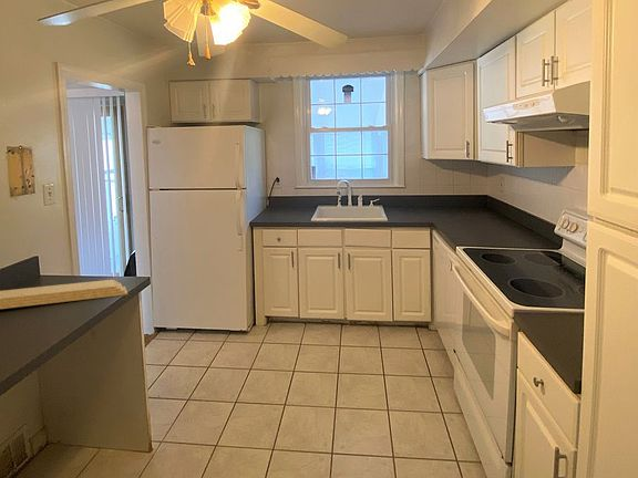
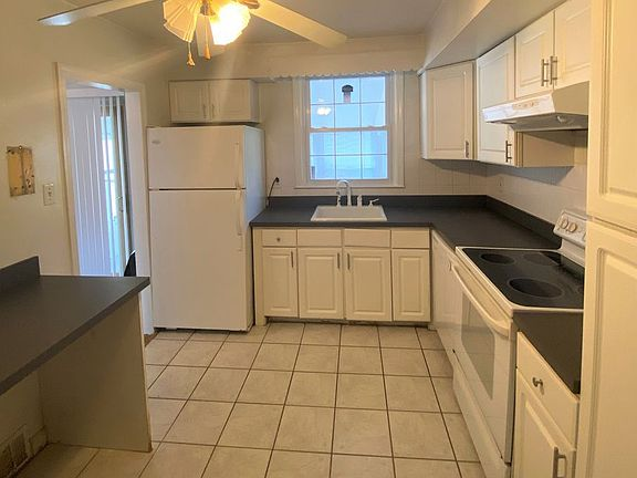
- cutting board [0,279,128,310]
